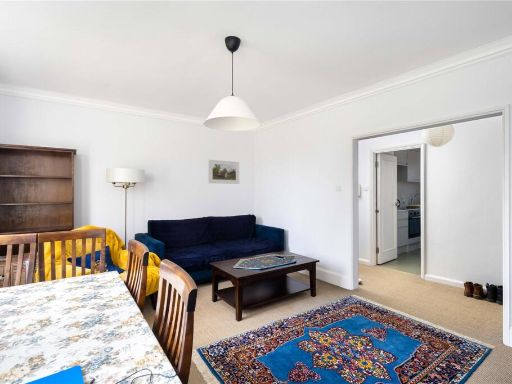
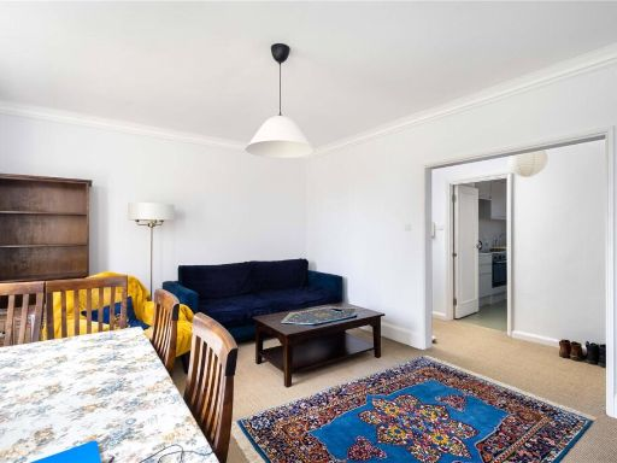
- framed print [208,159,240,185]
